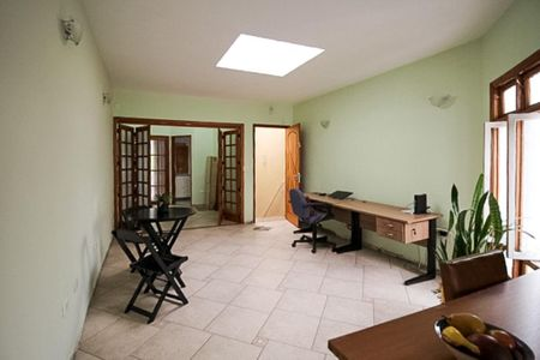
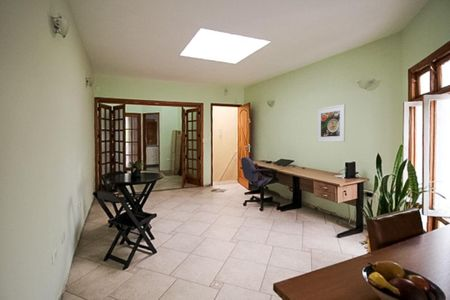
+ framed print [316,103,346,143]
